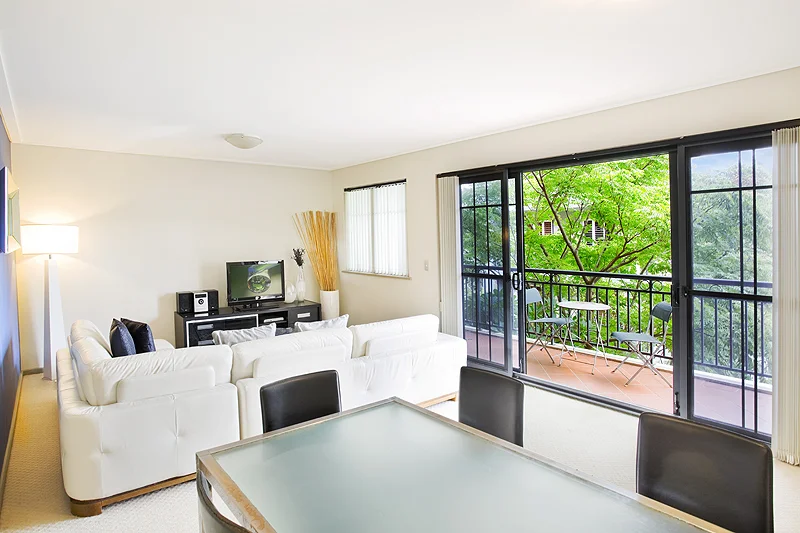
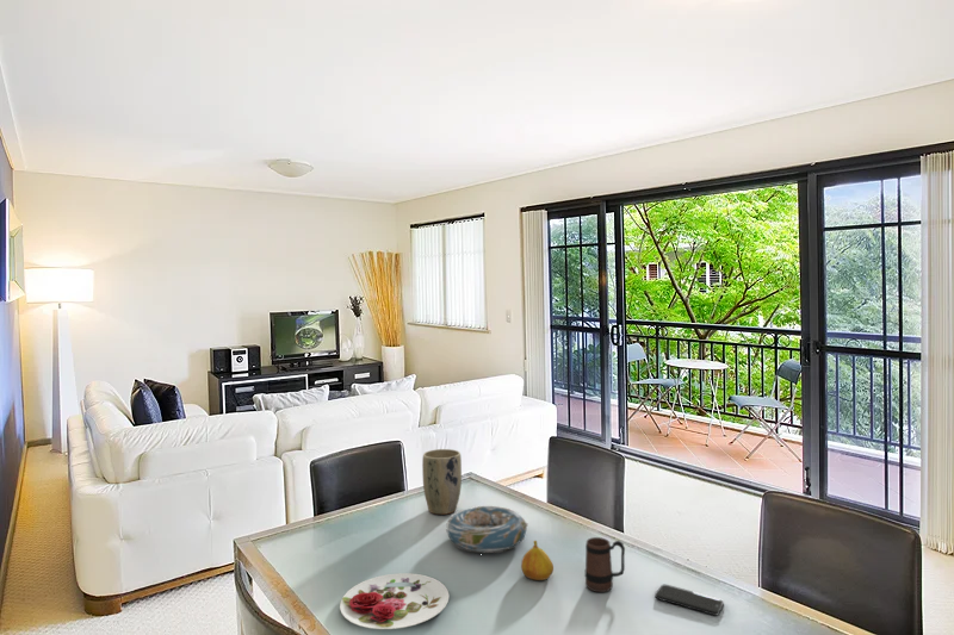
+ smartphone [653,584,725,617]
+ decorative bowl [445,505,529,554]
+ mug [583,536,626,593]
+ plate [339,572,450,630]
+ fruit [520,540,555,581]
+ plant pot [421,448,463,516]
